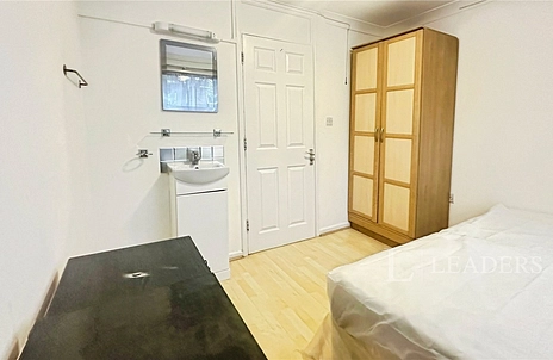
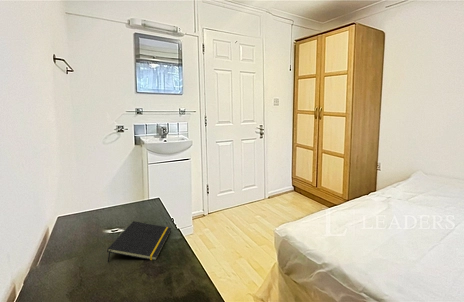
+ notepad [106,220,172,263]
